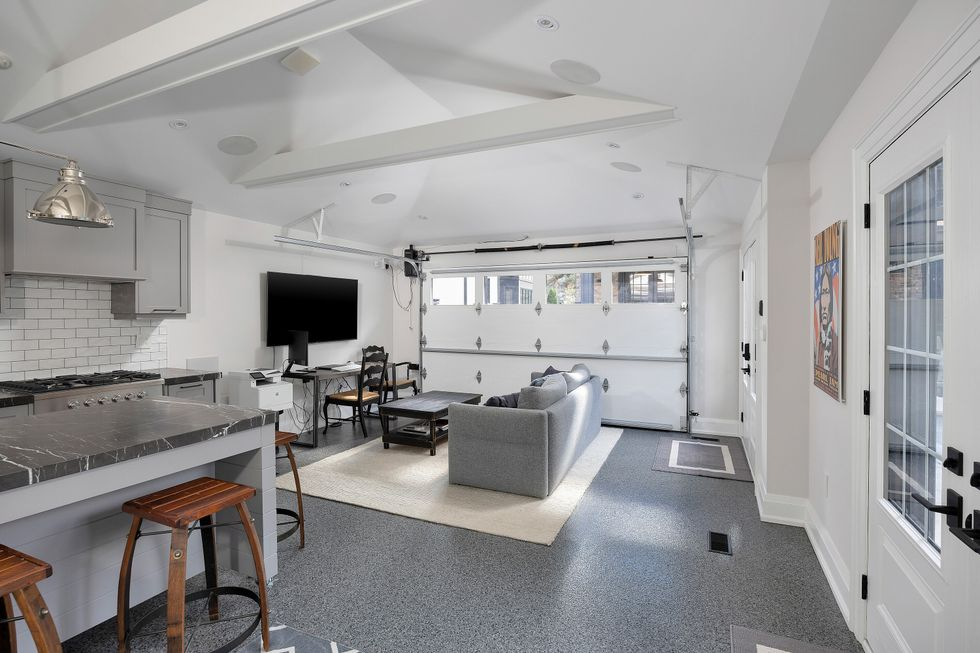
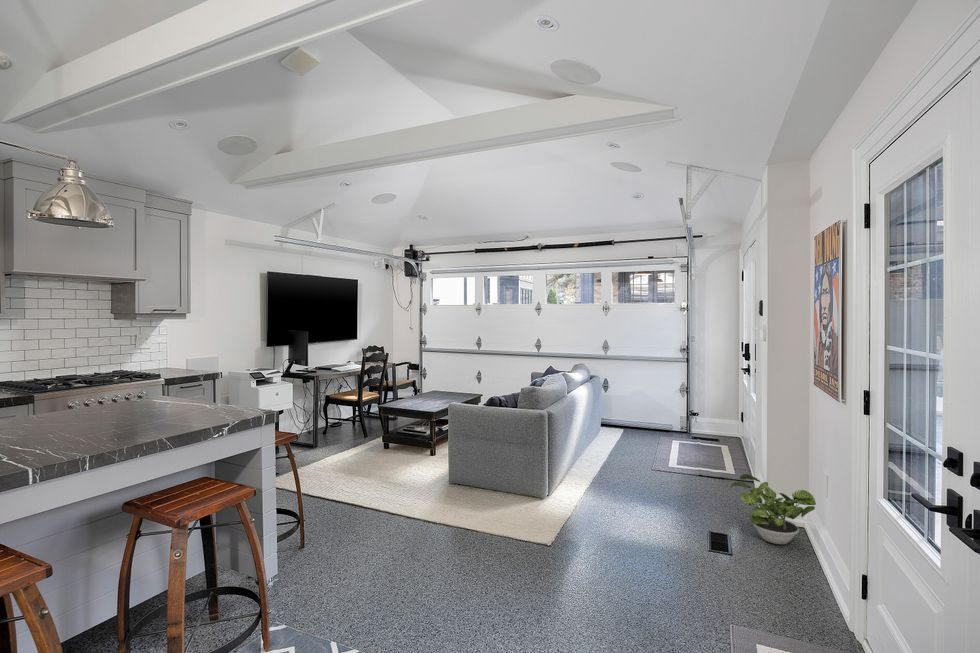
+ potted plant [730,473,817,545]
